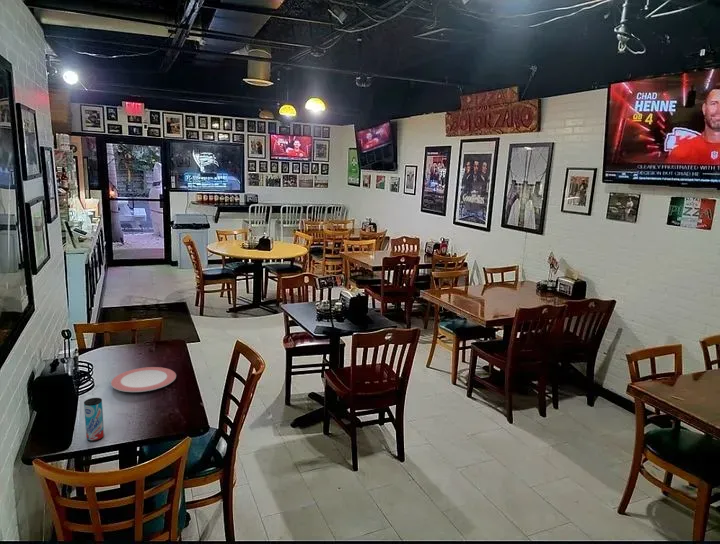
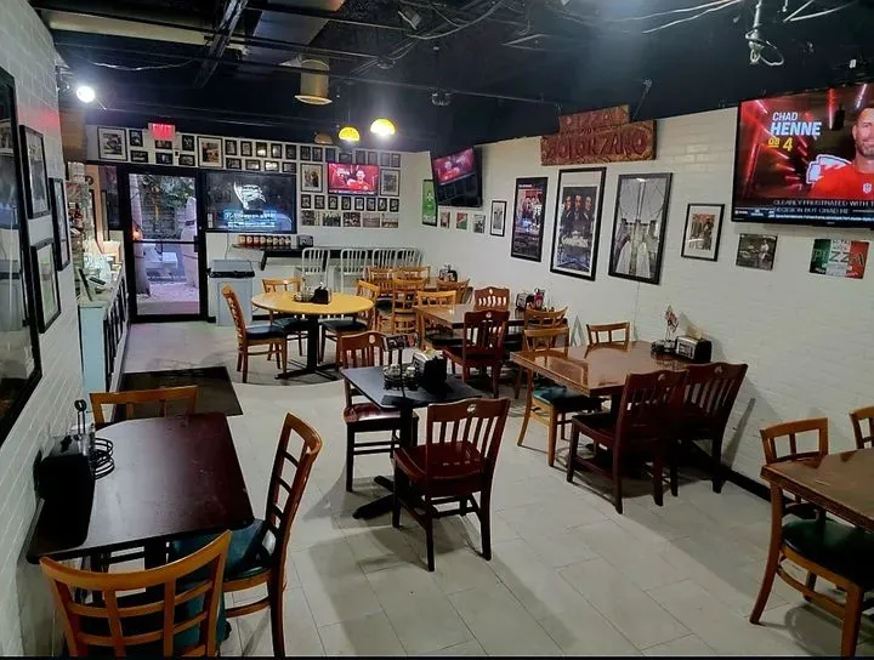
- plate [110,366,177,393]
- beverage can [83,397,105,442]
